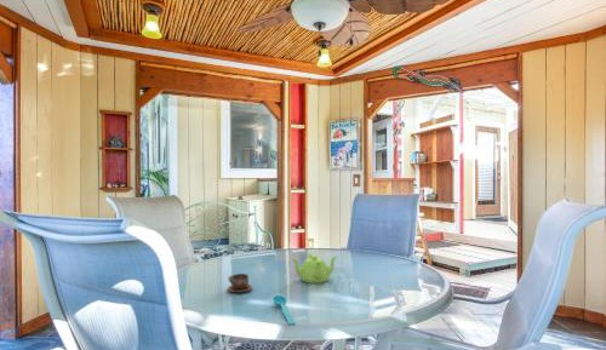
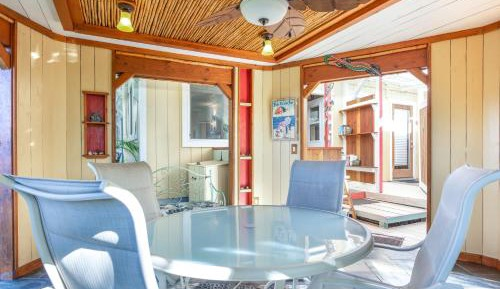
- spoon [271,294,296,326]
- cup [227,272,253,294]
- teapot [291,251,338,285]
